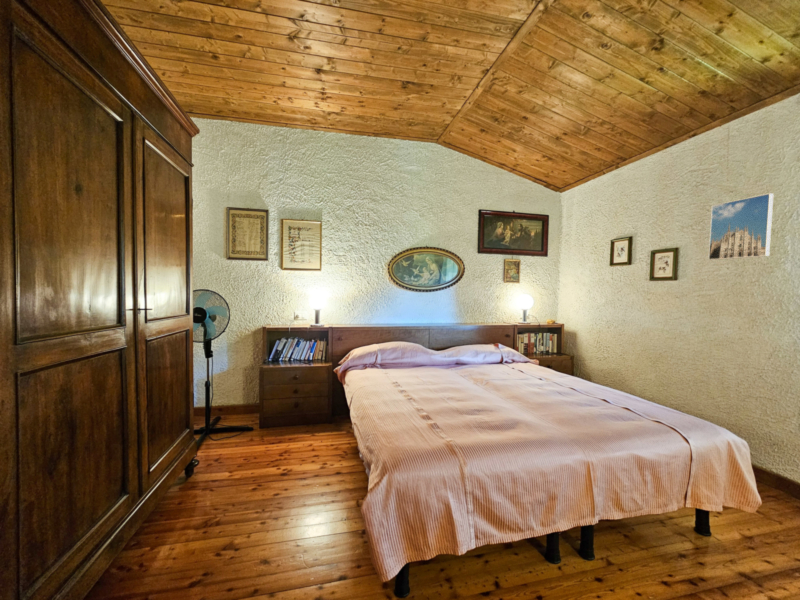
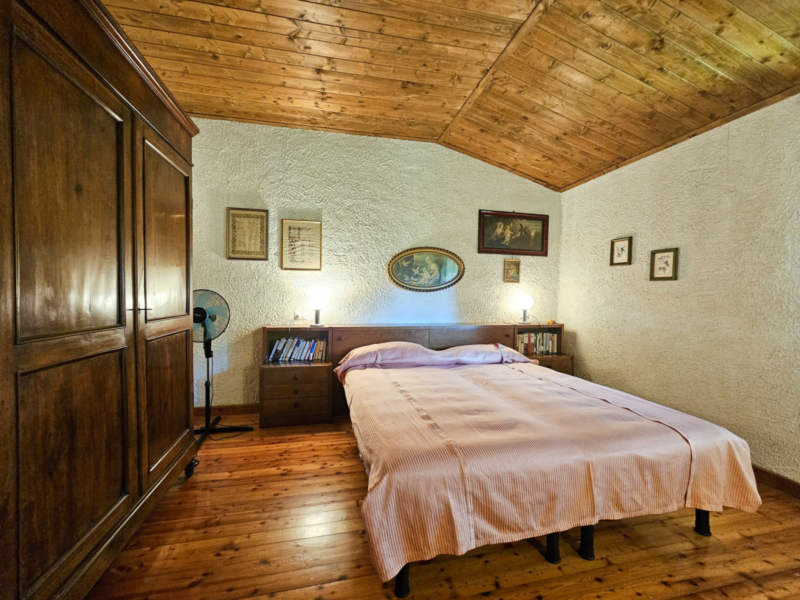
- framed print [707,192,775,261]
